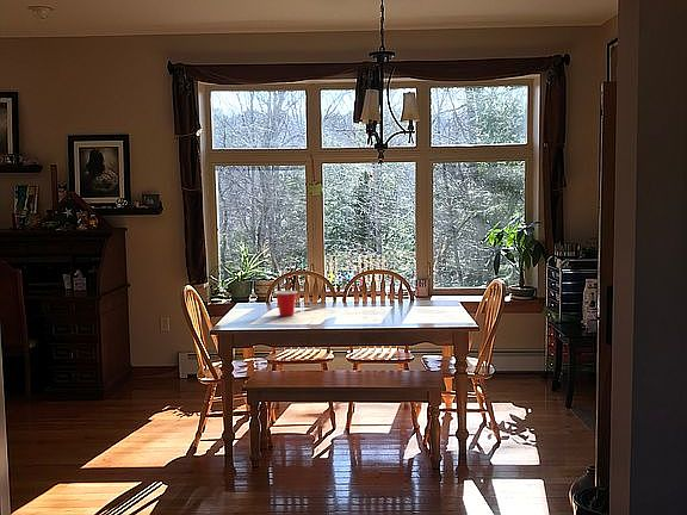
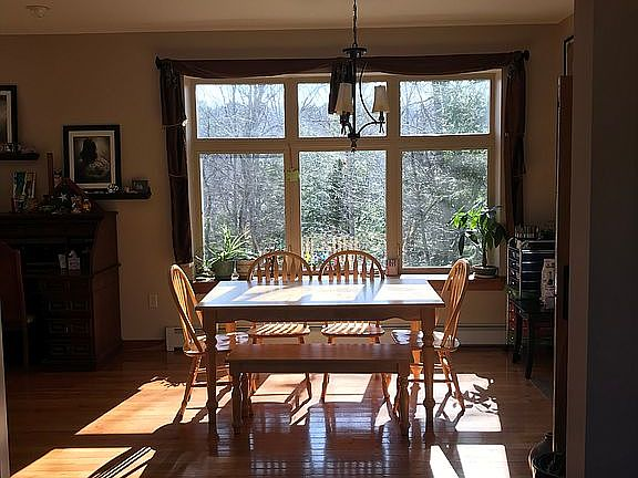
- cup [274,290,298,317]
